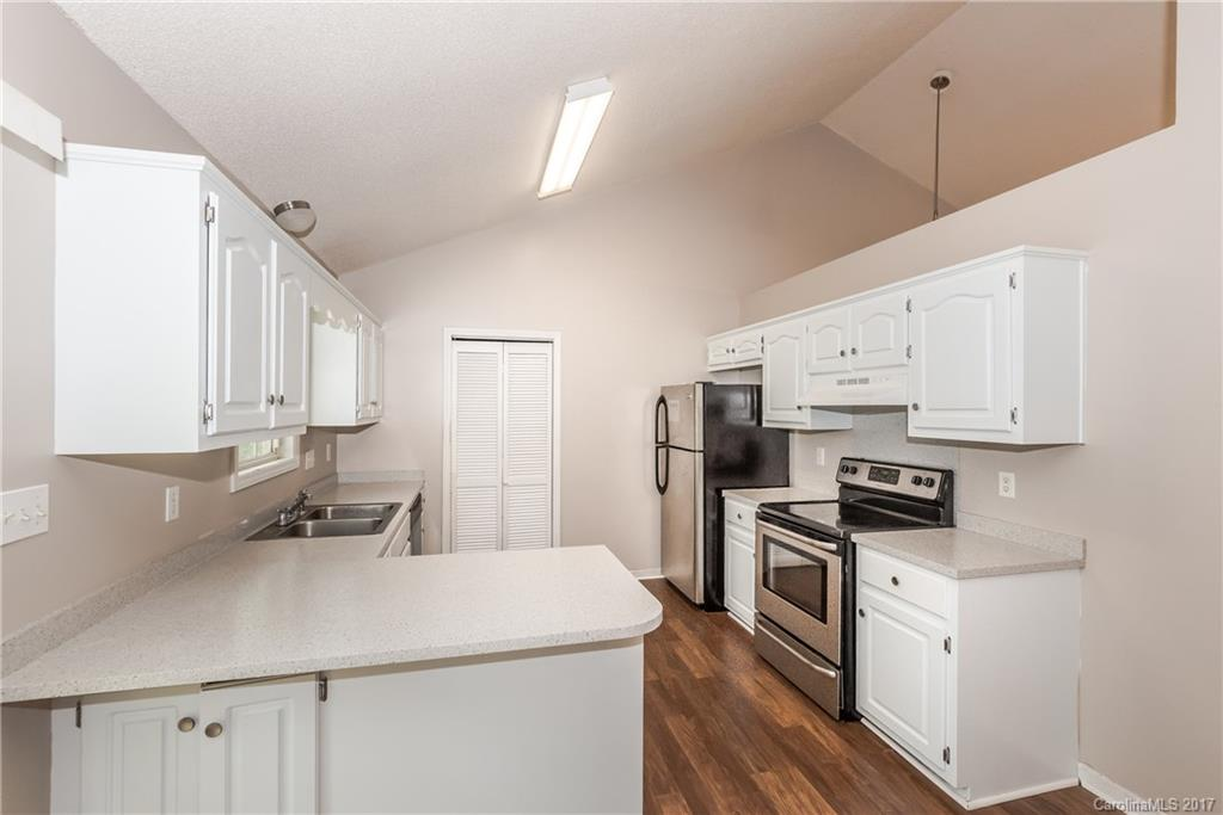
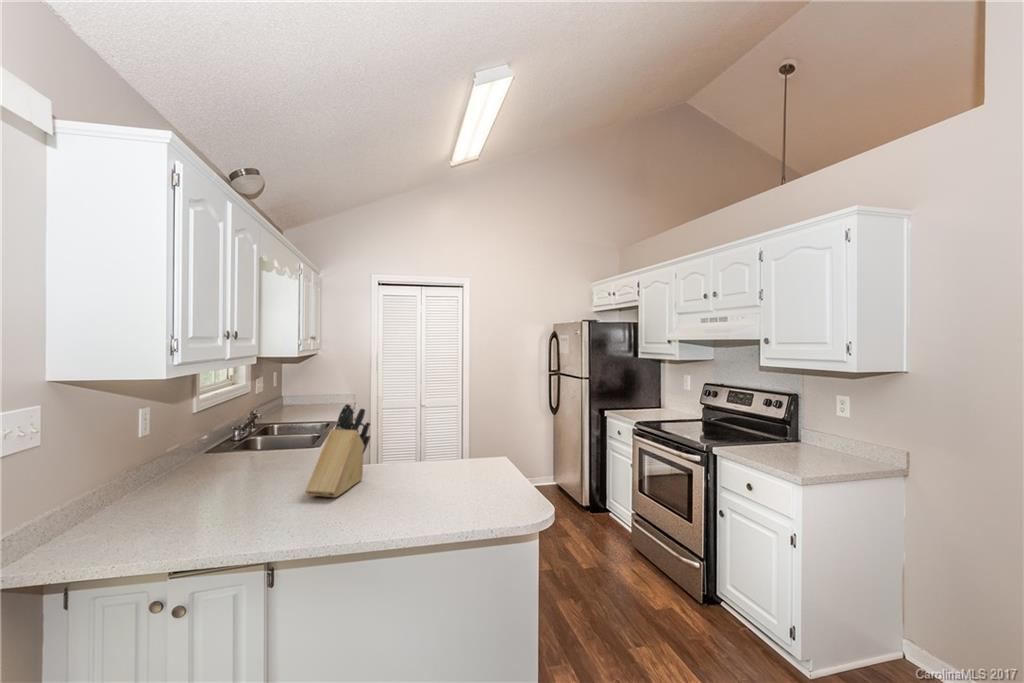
+ knife block [304,403,372,498]
